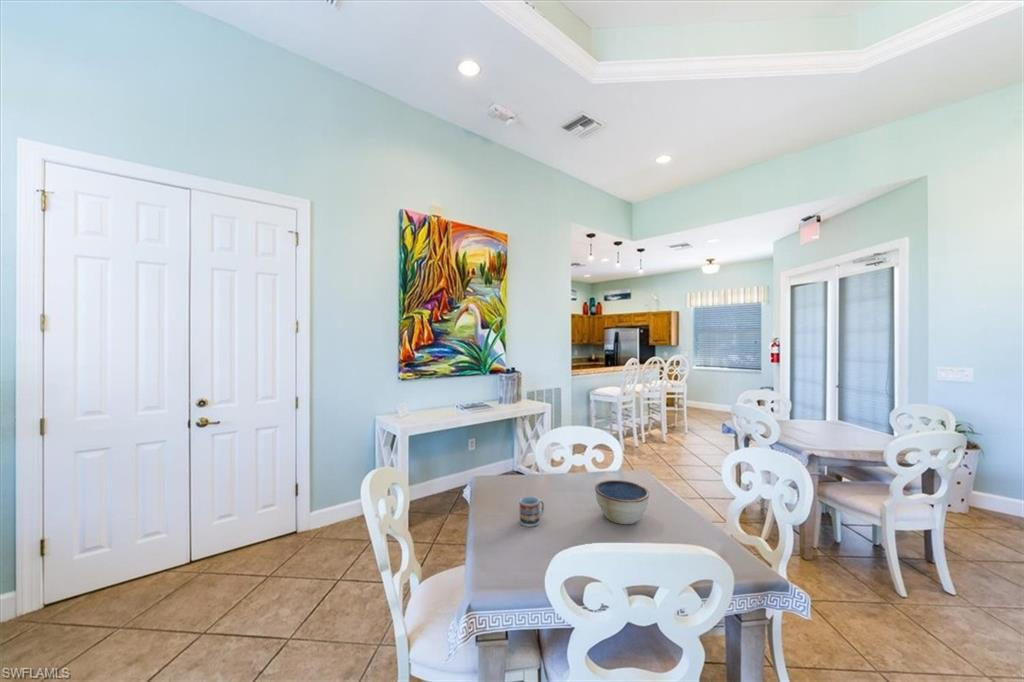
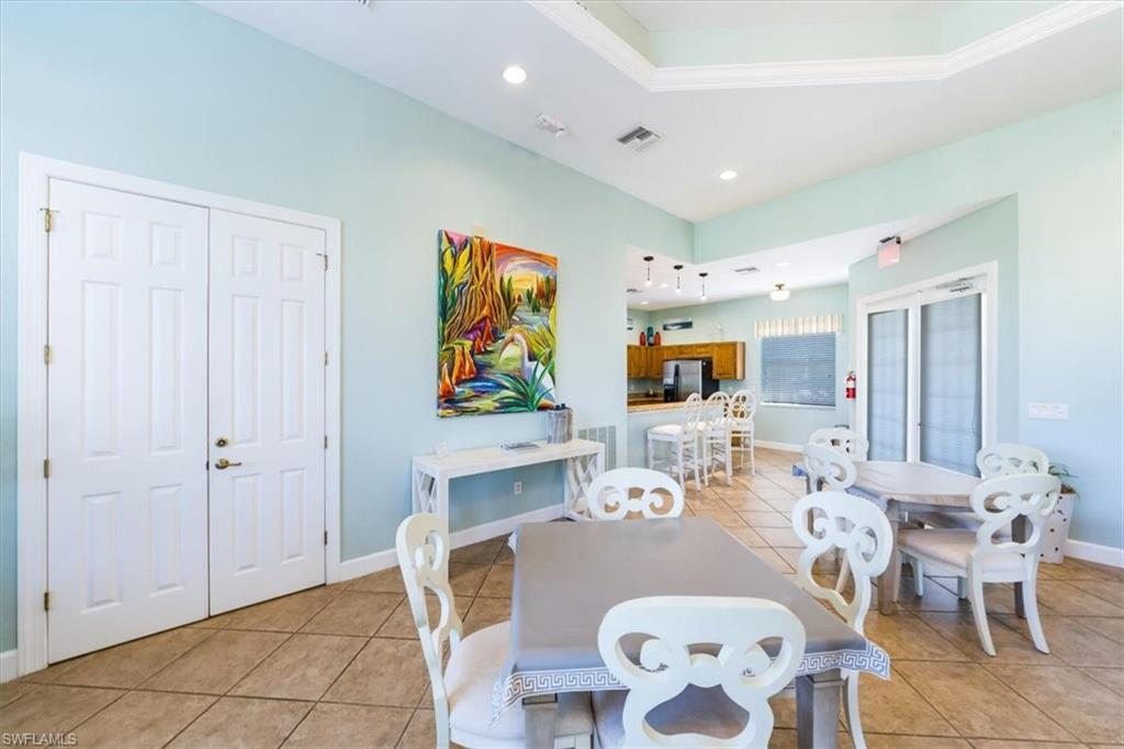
- cup [518,495,545,528]
- bowl [594,479,650,525]
